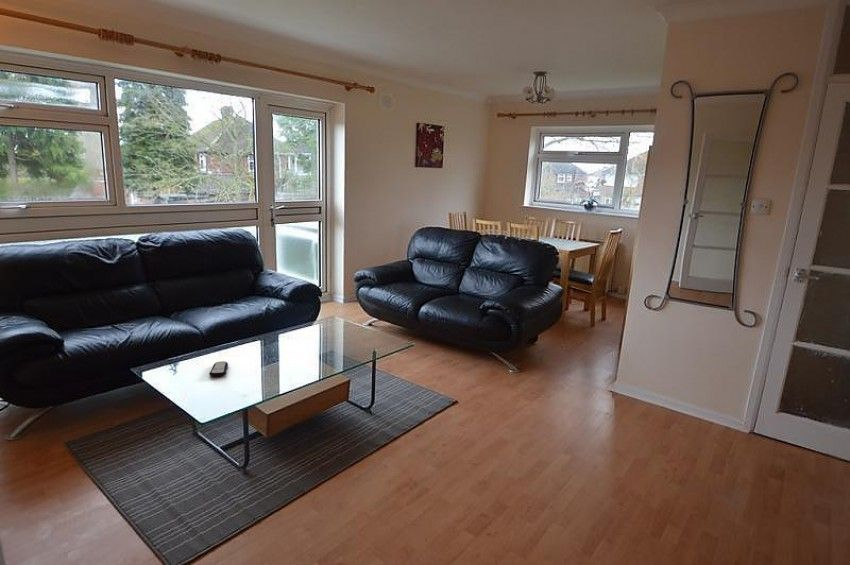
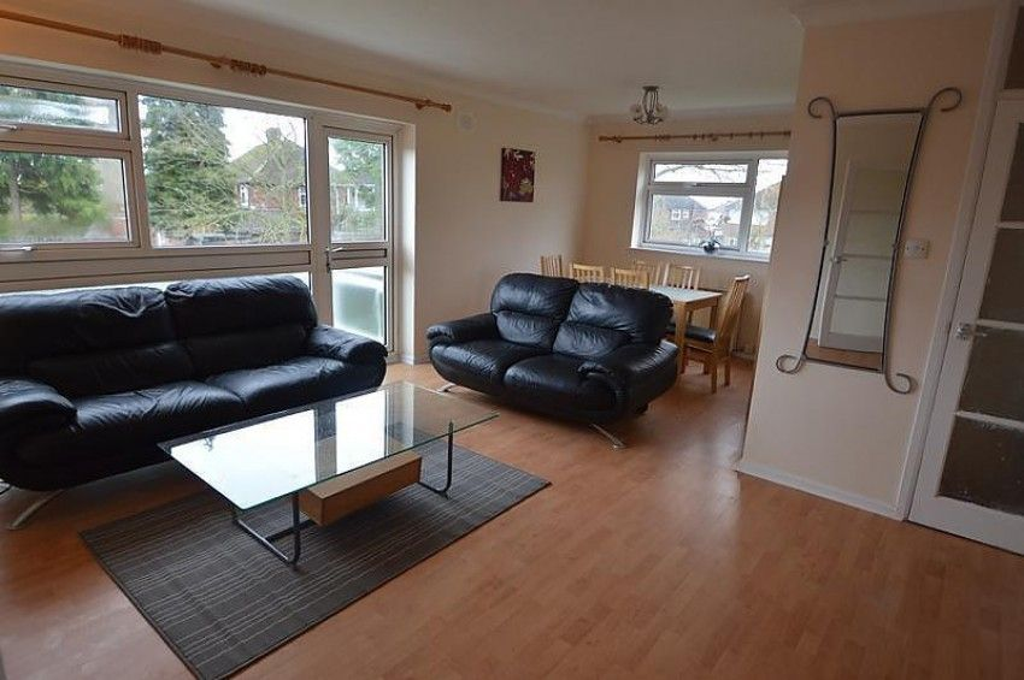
- remote control [208,360,229,378]
